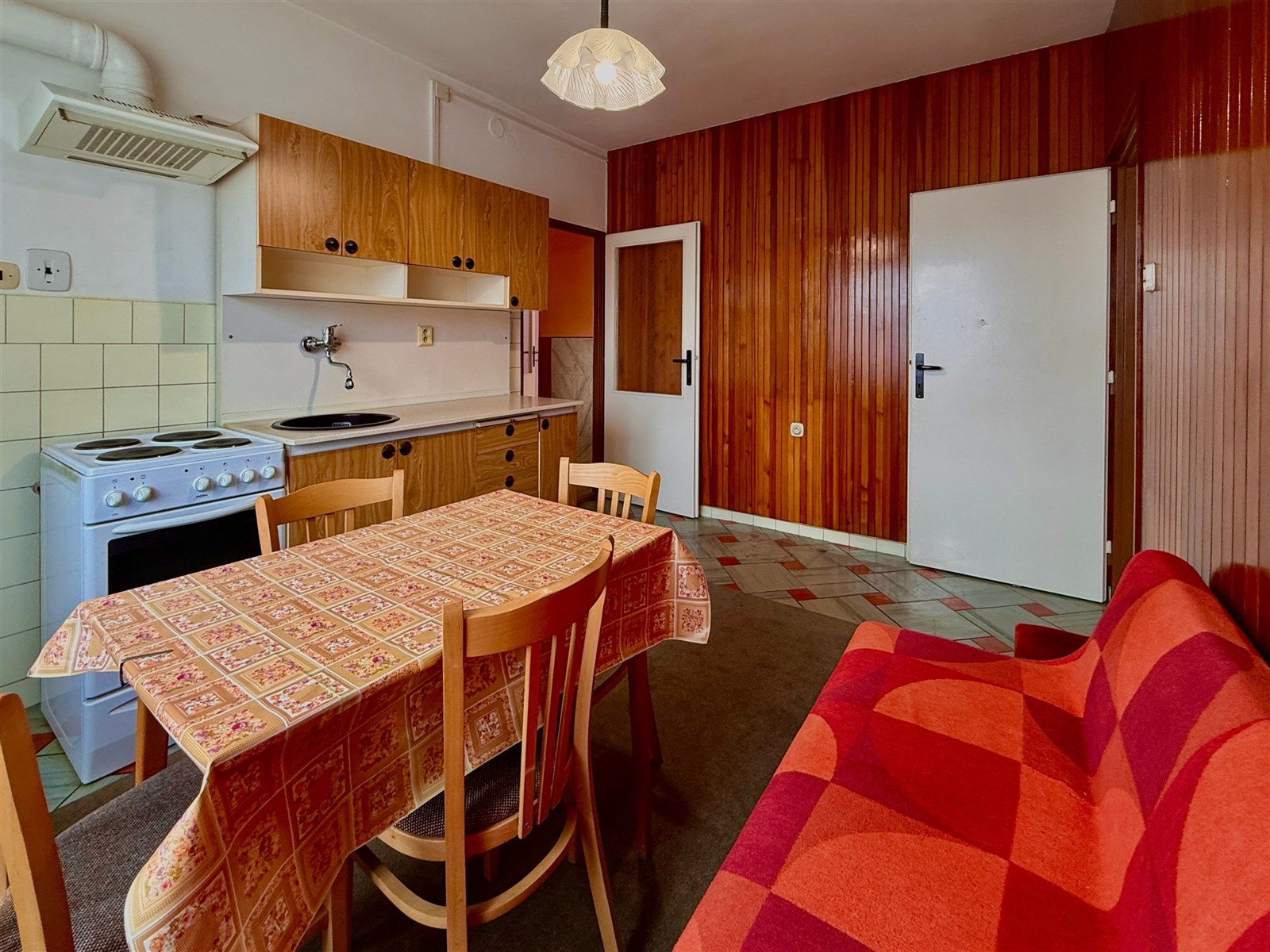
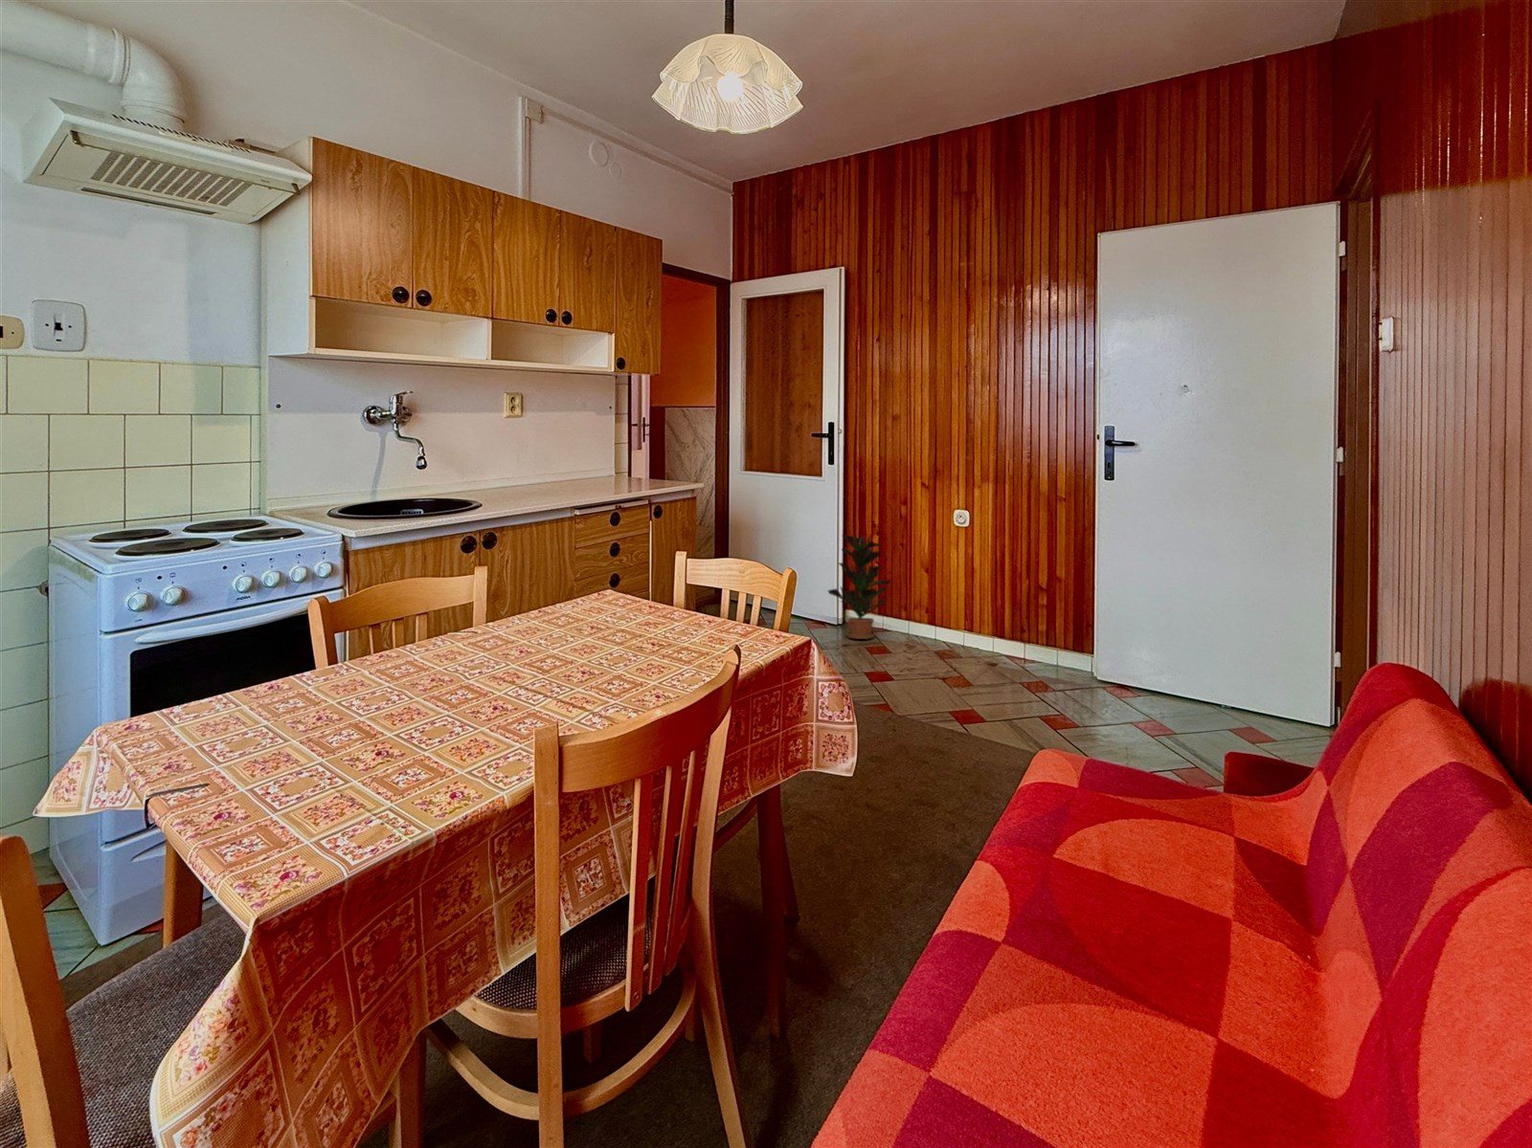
+ potted plant [828,534,893,640]
